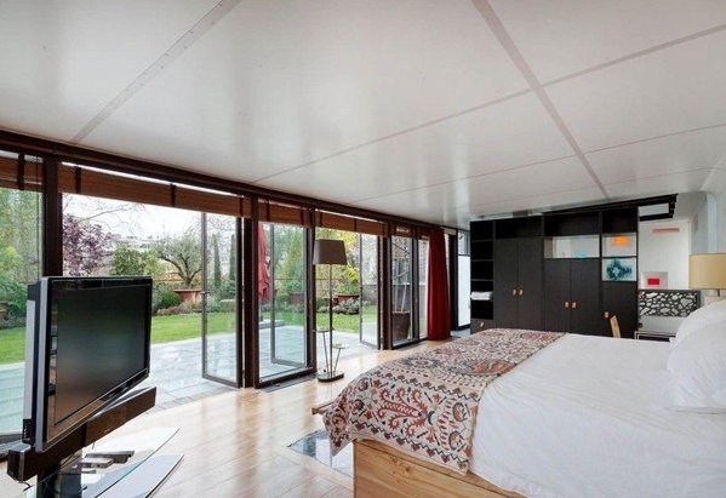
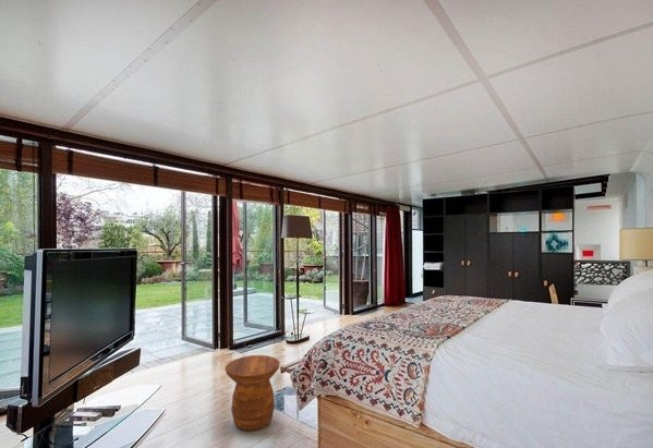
+ side table [223,354,281,432]
